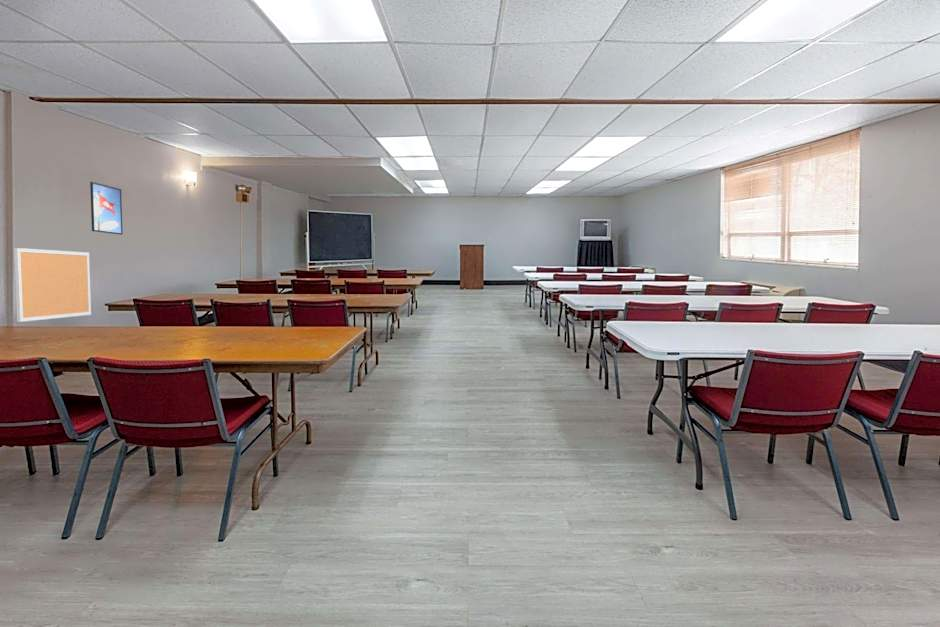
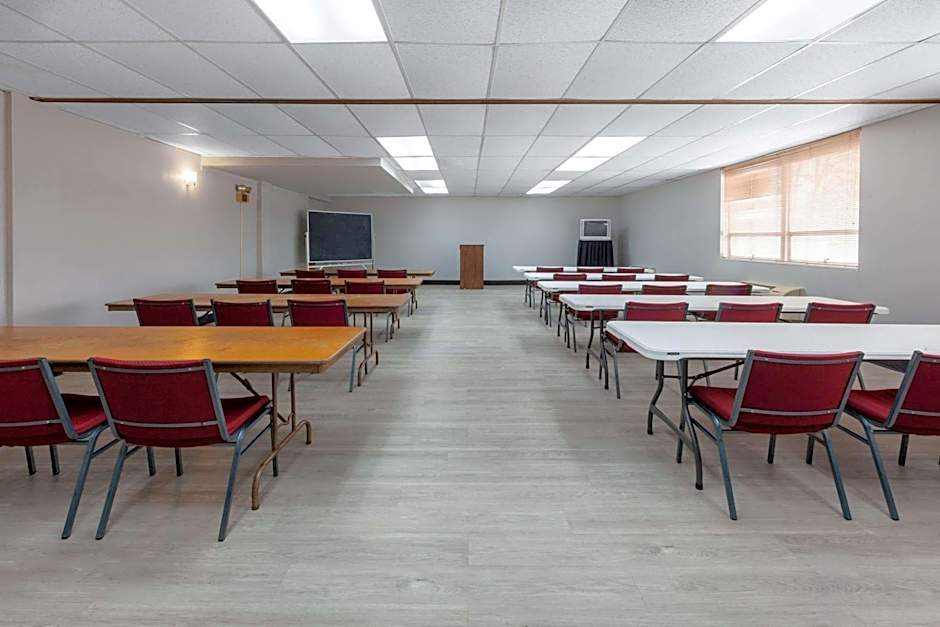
- bulletin board [13,247,92,323]
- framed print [89,181,124,236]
